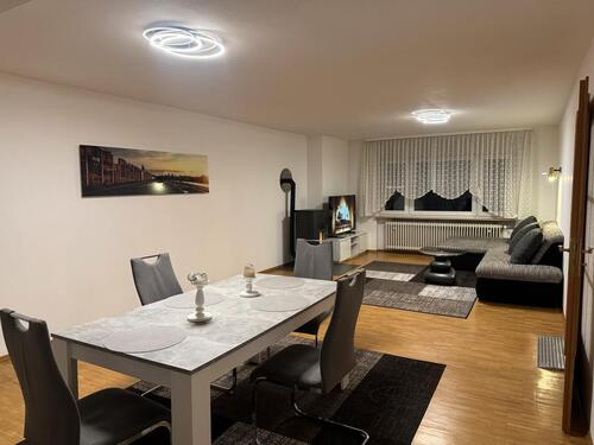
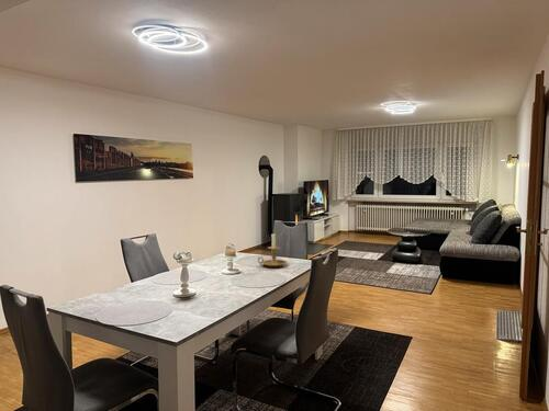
+ candle holder [257,231,289,267]
